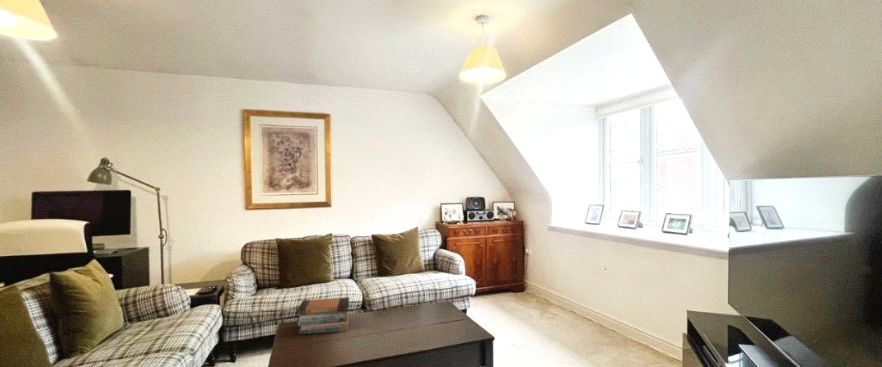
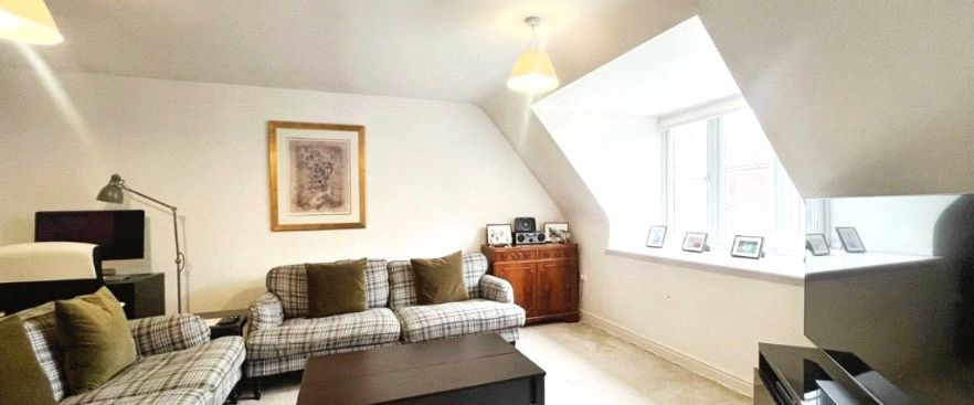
- book stack [296,296,351,335]
